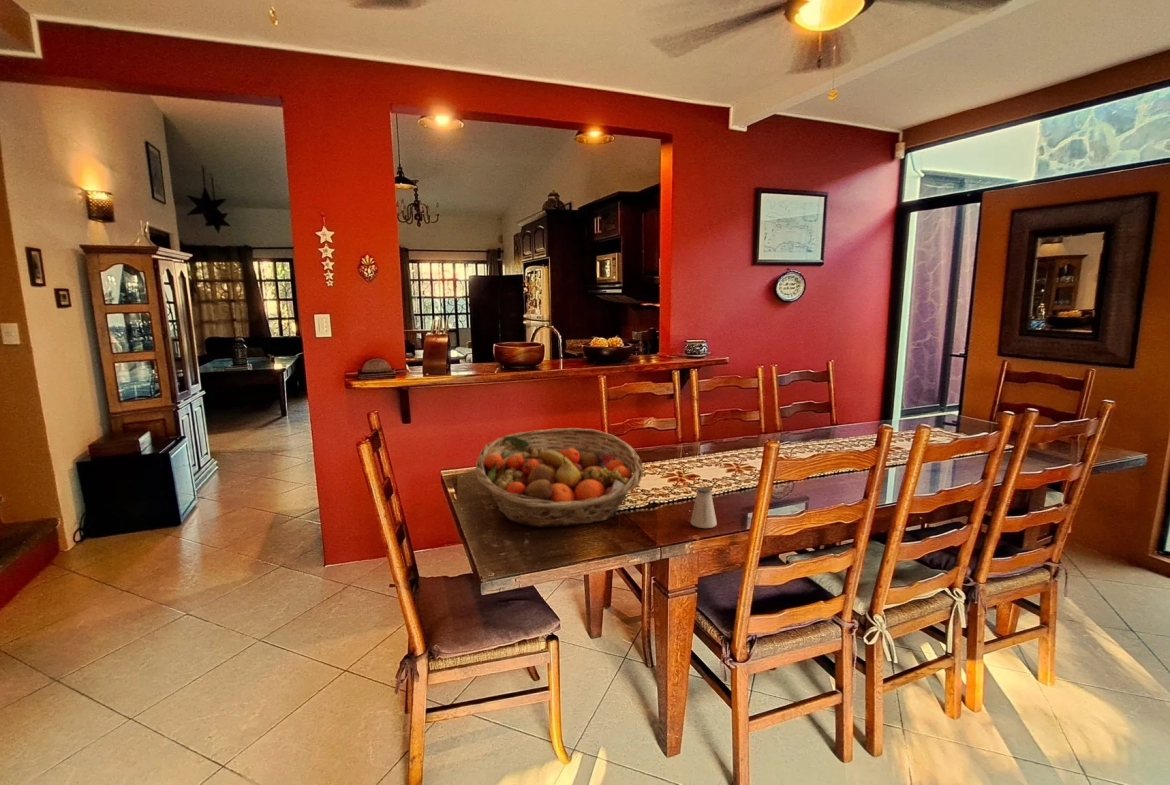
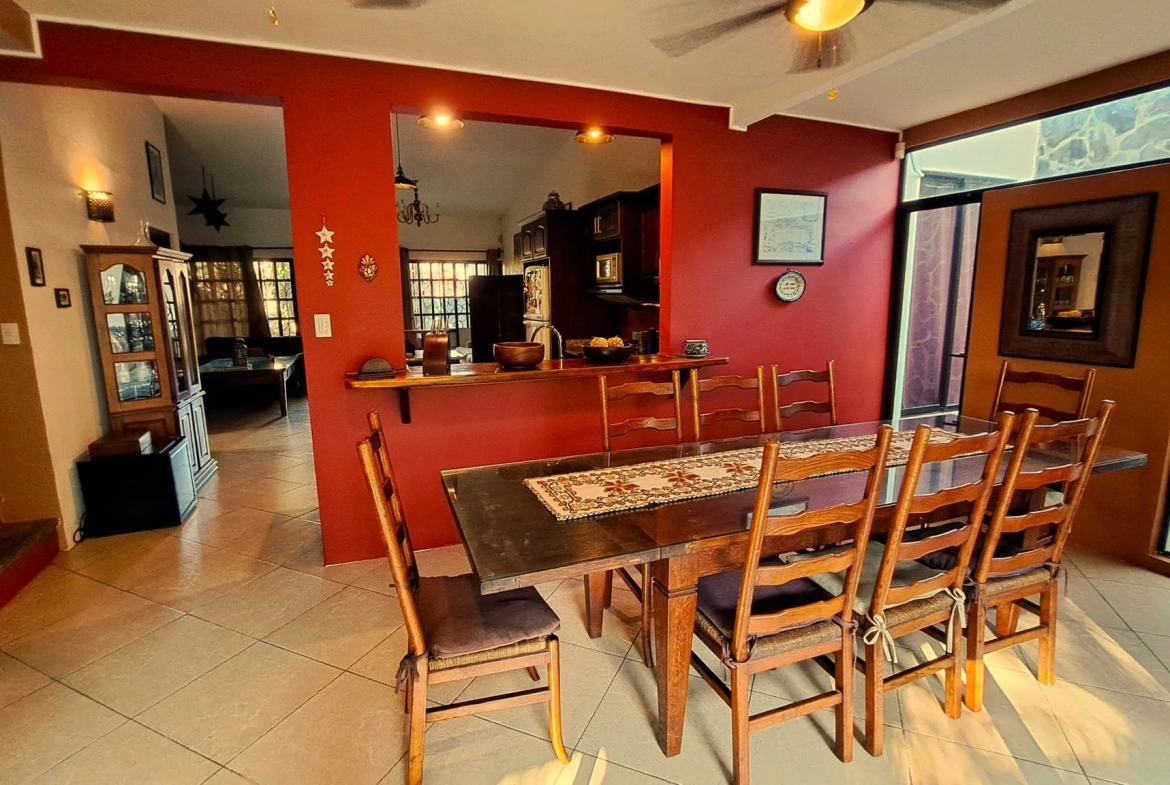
- saltshaker [689,486,718,529]
- fruit basket [475,427,644,528]
